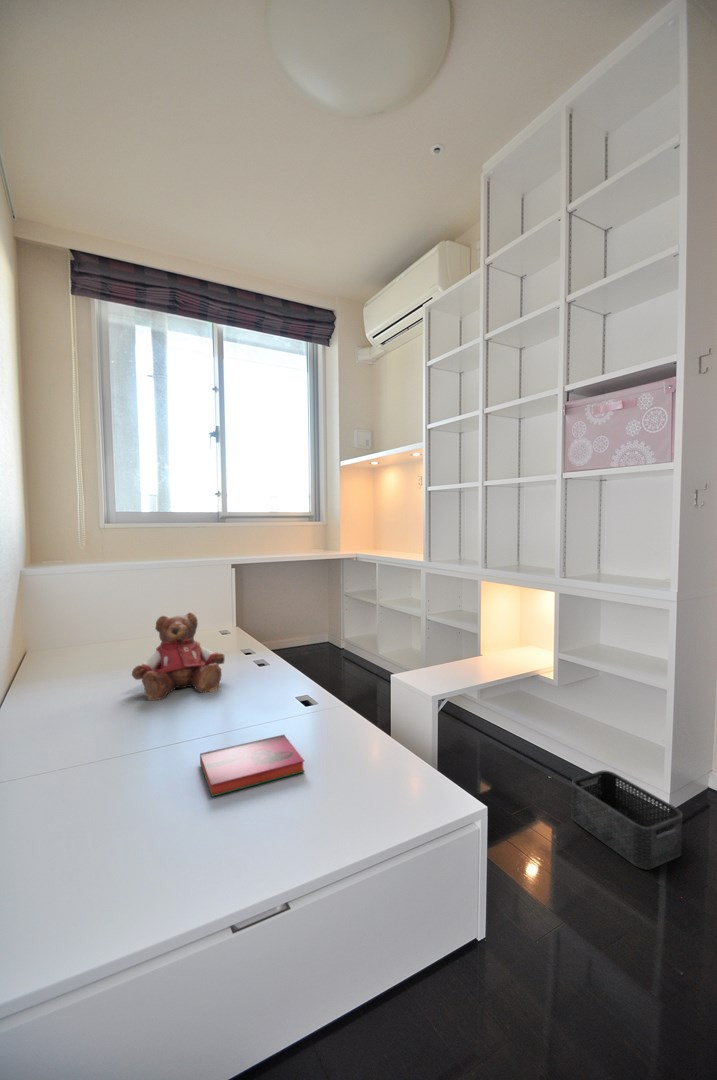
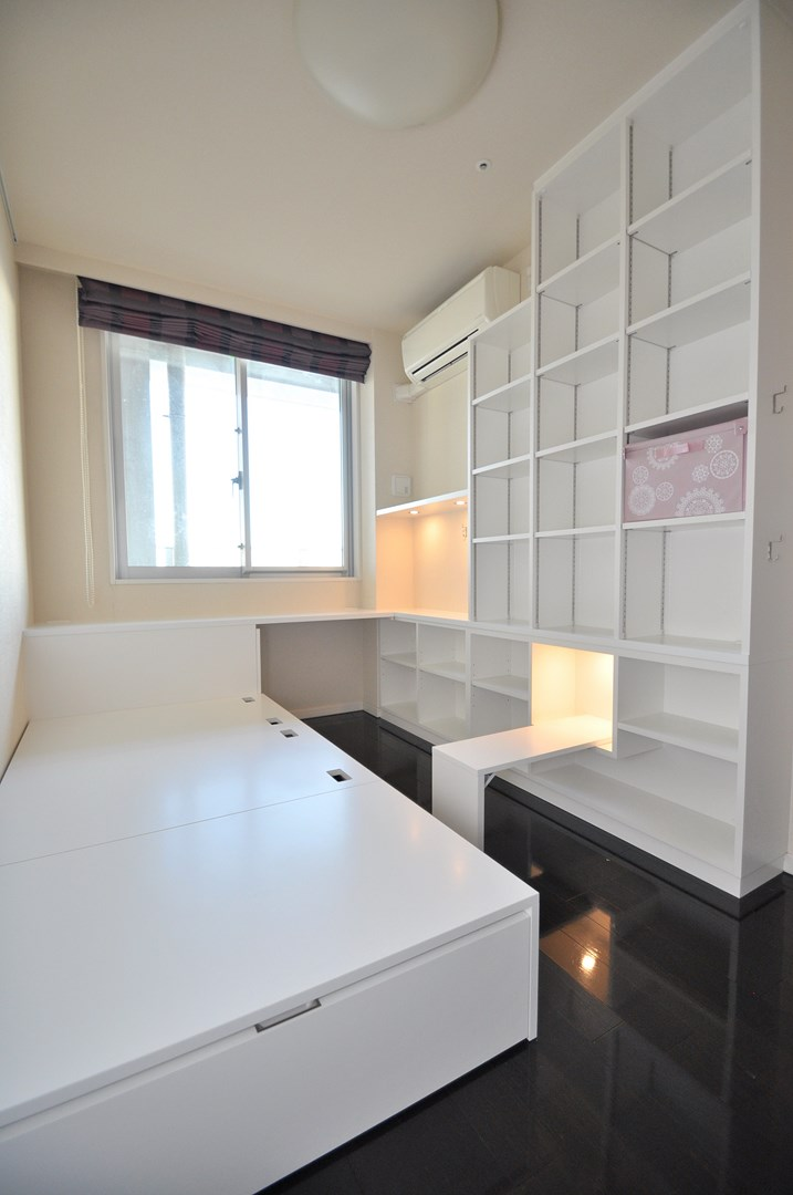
- hardback book [199,734,306,798]
- storage bin [570,770,683,870]
- teddy bear [131,612,226,701]
